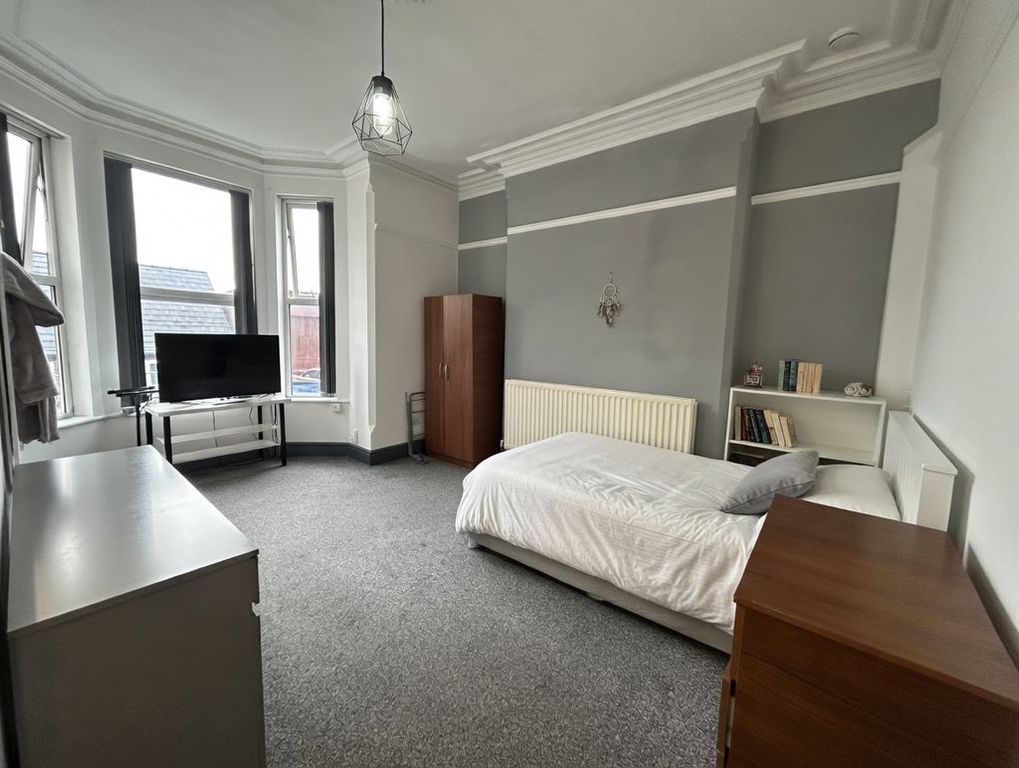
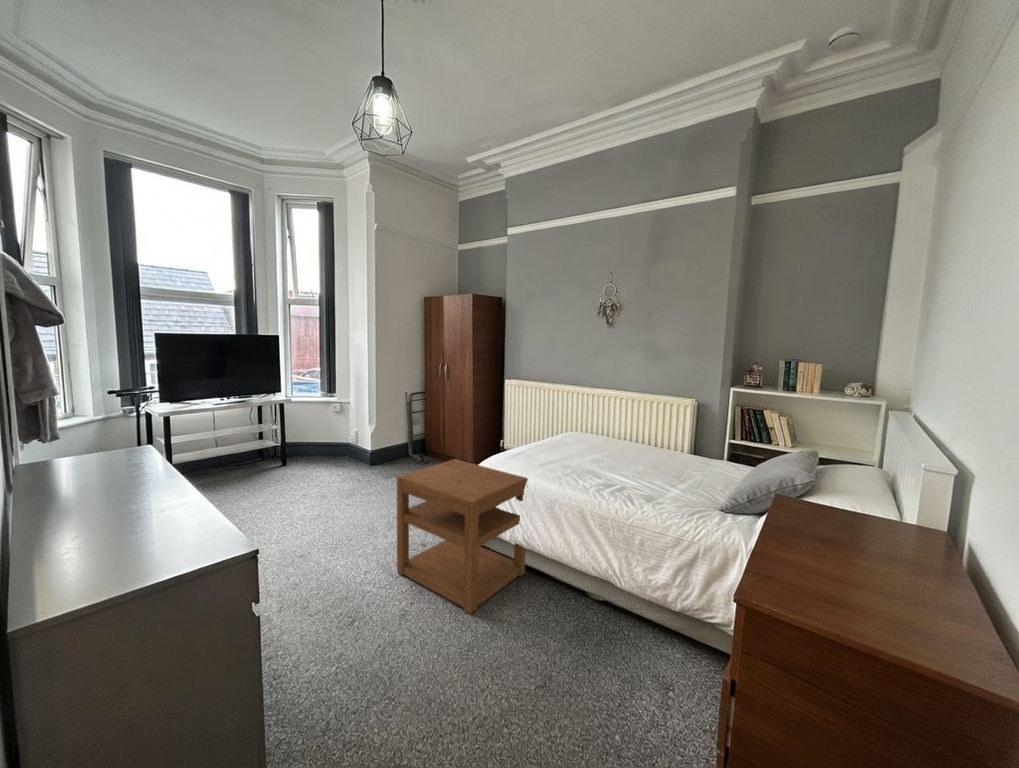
+ nightstand [396,458,529,615]
